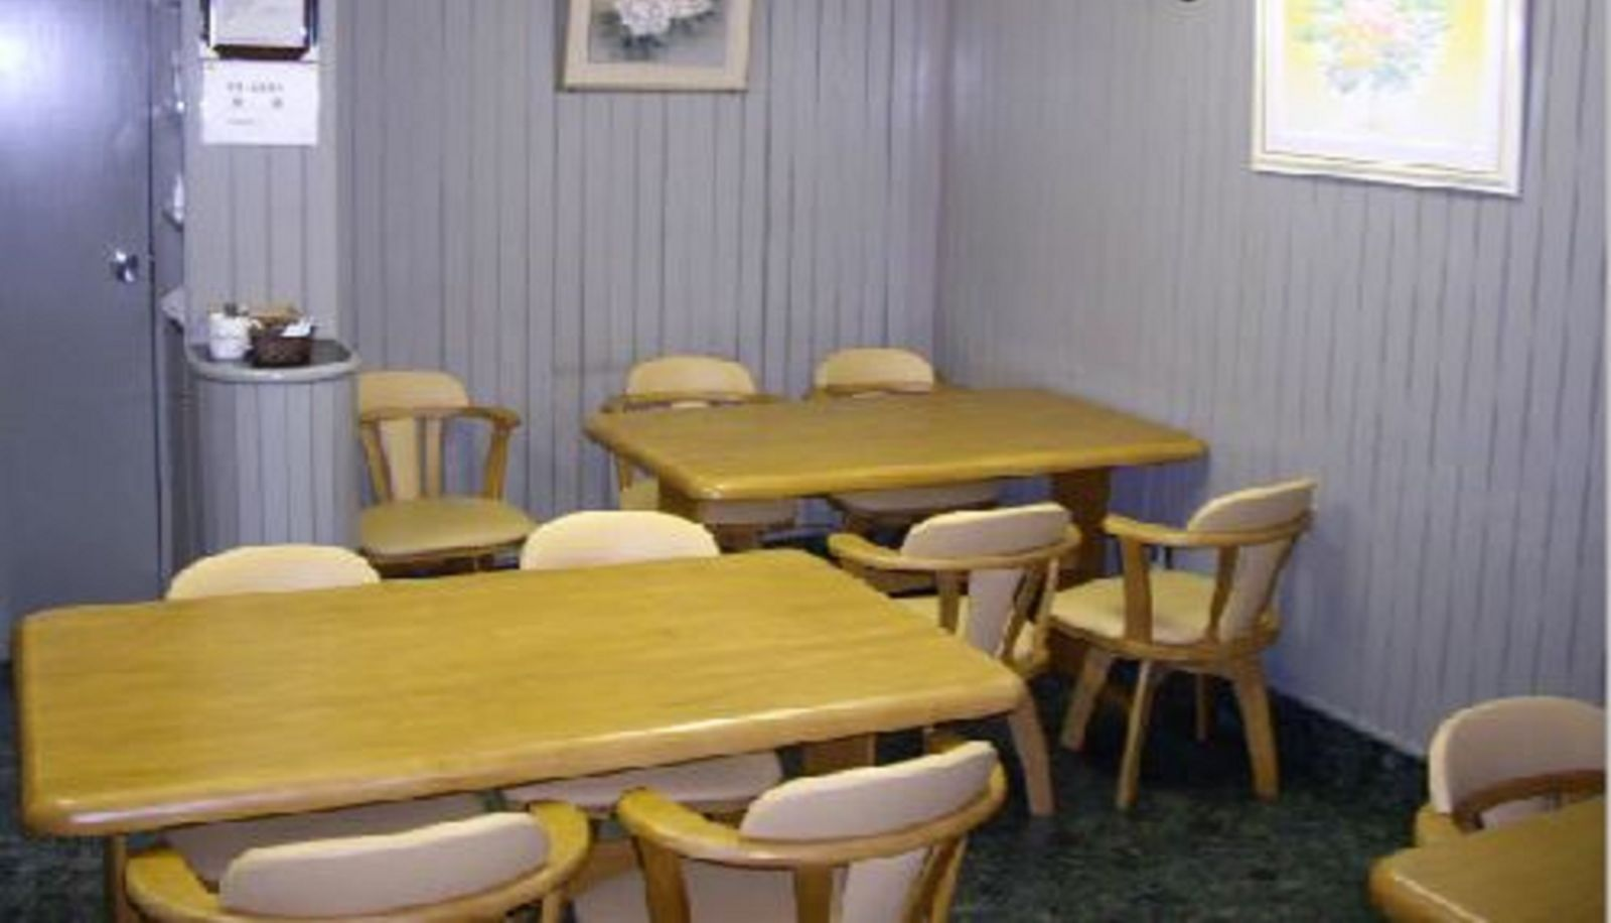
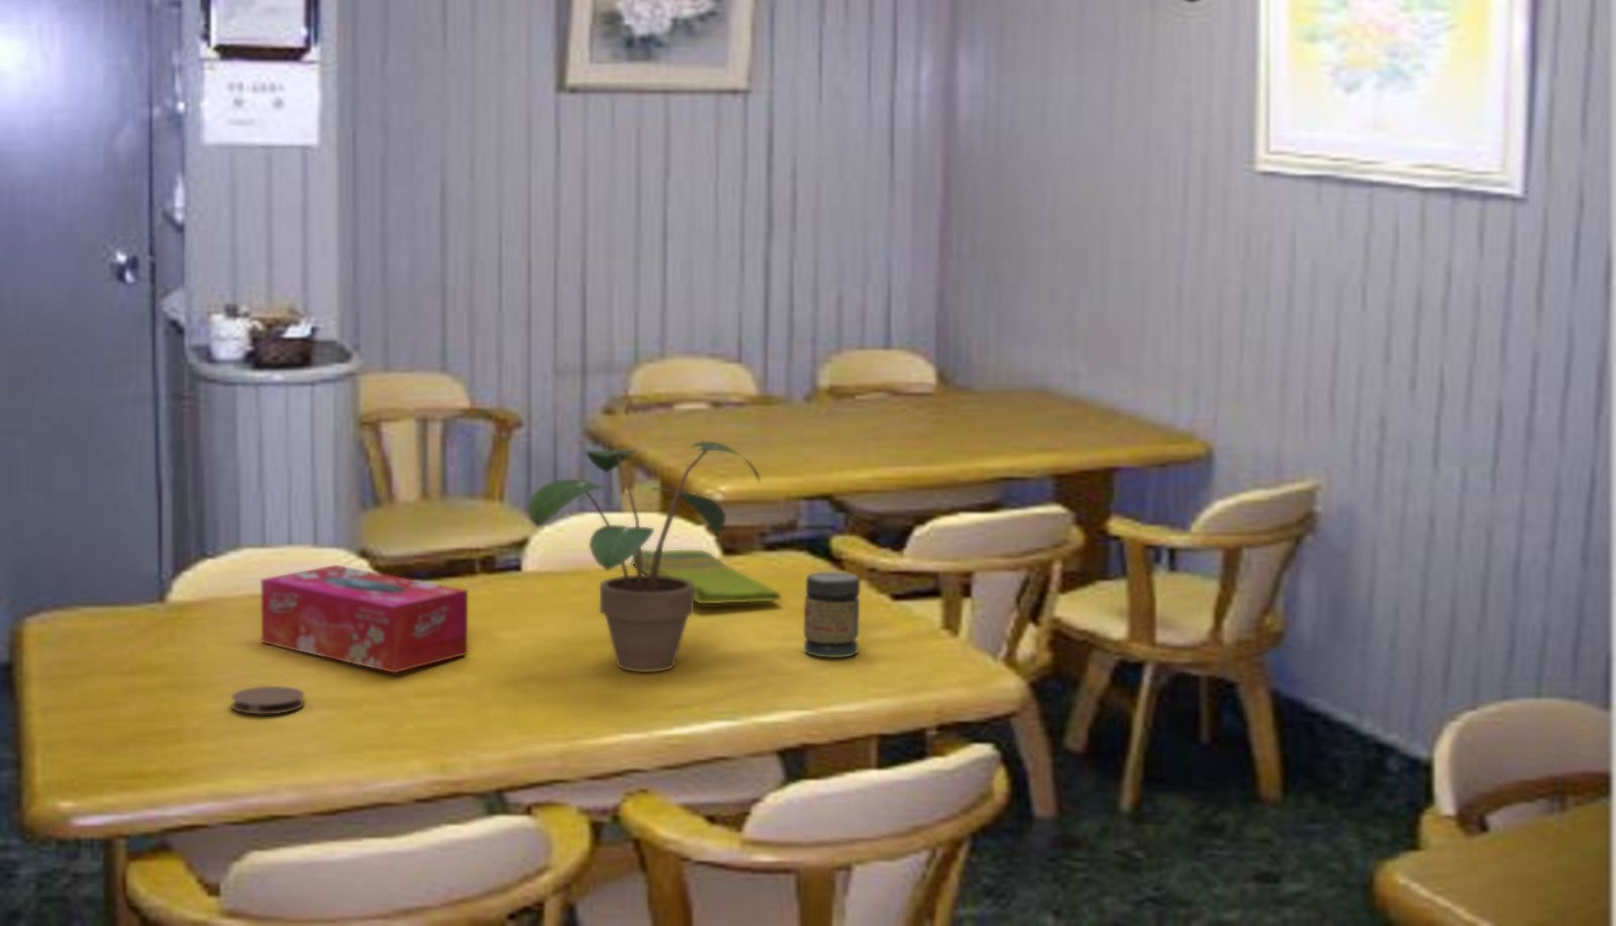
+ coaster [230,685,305,715]
+ jar [802,571,861,658]
+ potted plant [527,441,761,673]
+ tissue box [261,564,468,674]
+ dish towel [630,548,782,604]
